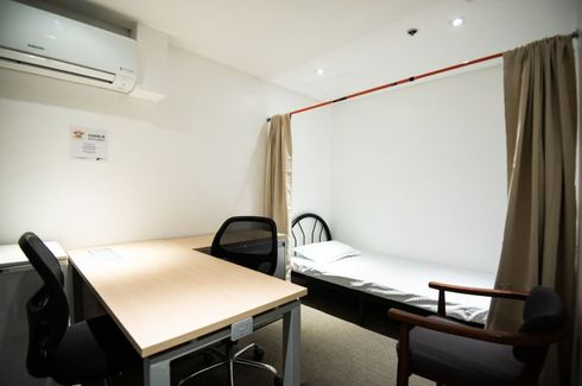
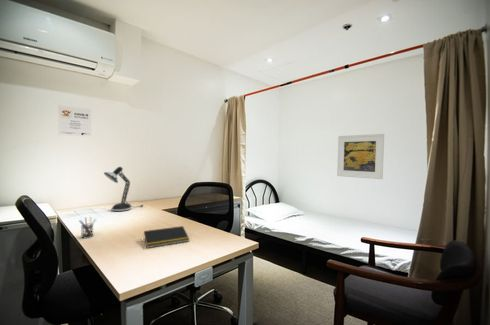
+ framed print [336,133,385,180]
+ pen holder [78,216,97,239]
+ desk lamp [103,166,145,212]
+ notepad [142,225,190,249]
